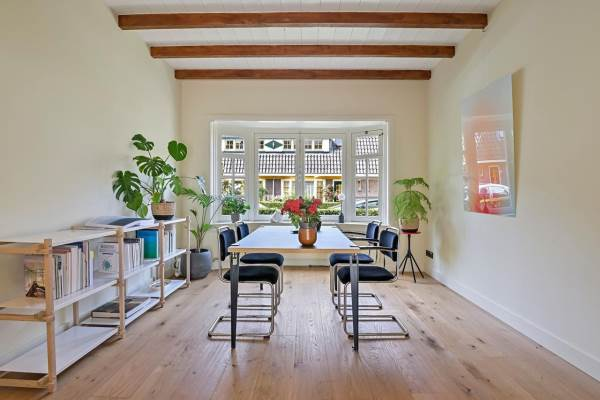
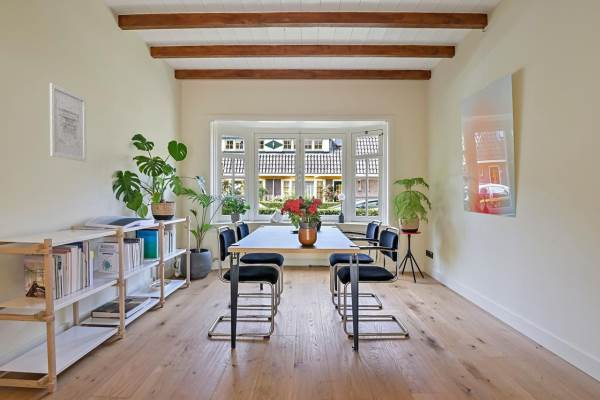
+ wall art [49,82,88,163]
